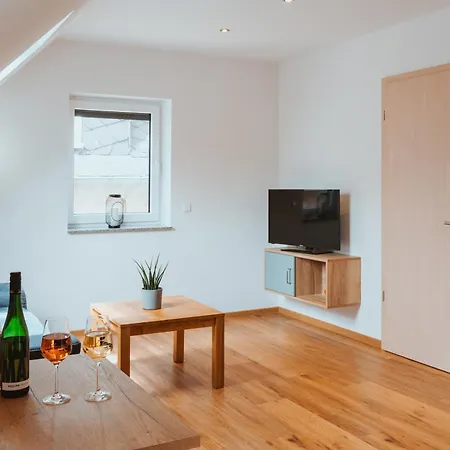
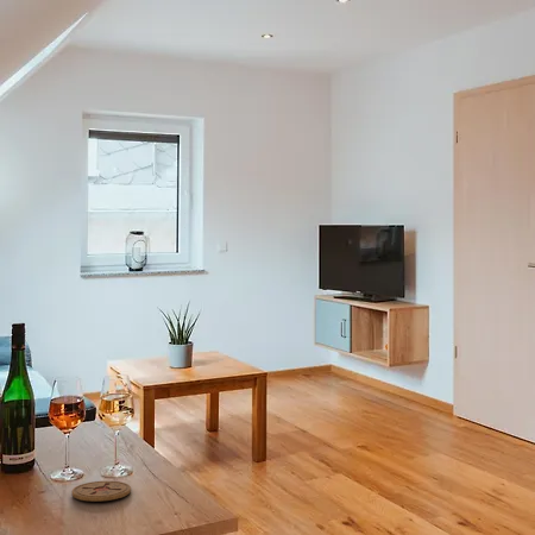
+ coaster [70,480,132,503]
